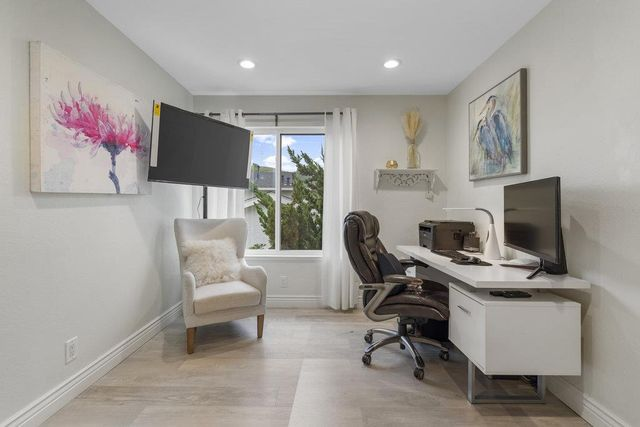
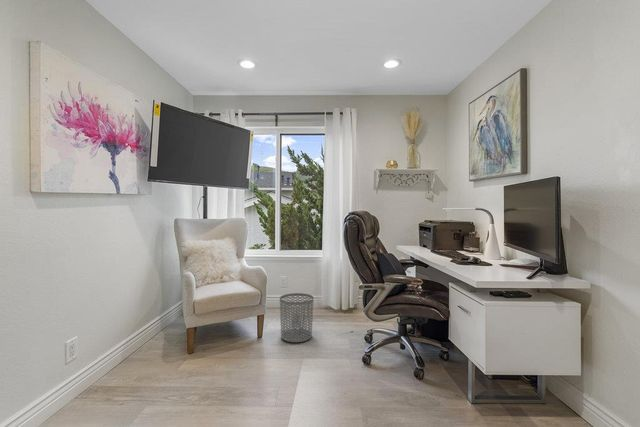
+ waste bin [279,292,315,343]
